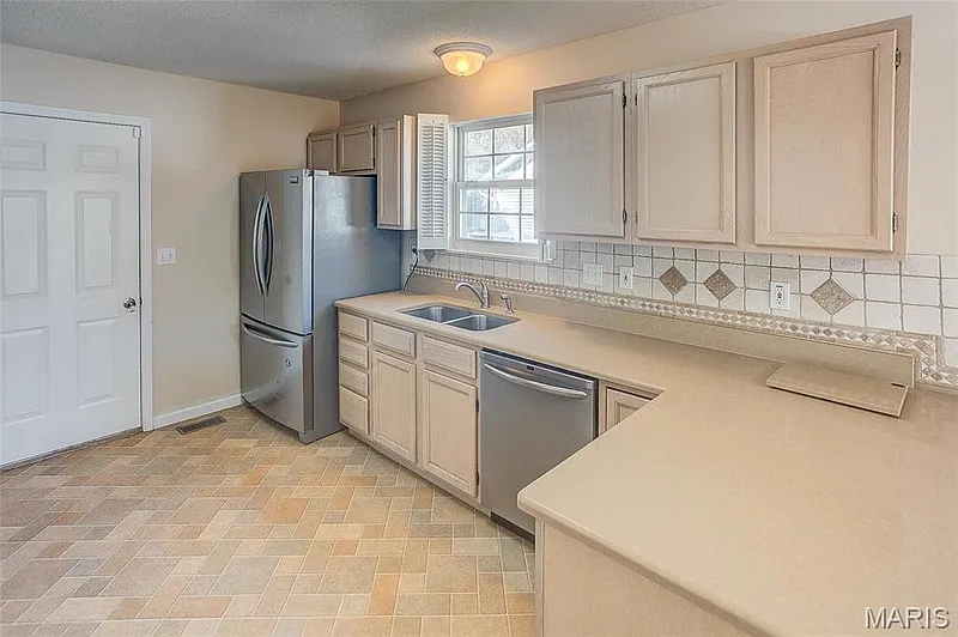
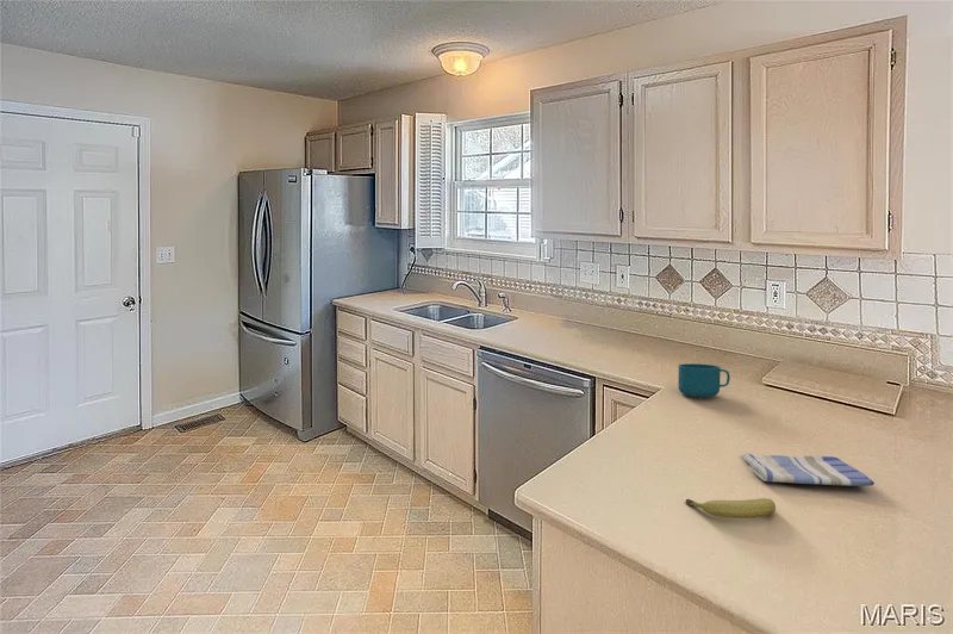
+ dish towel [740,452,876,487]
+ cup [677,362,731,398]
+ fruit [685,497,777,520]
